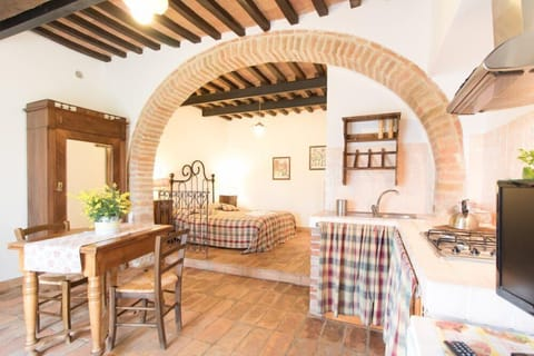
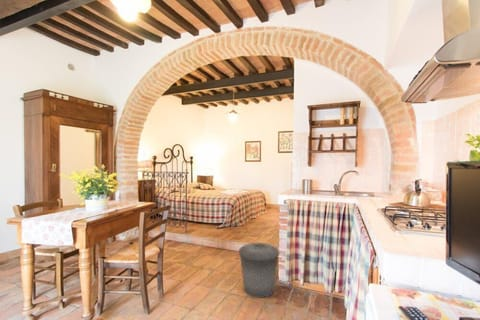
+ trash can [238,242,280,299]
